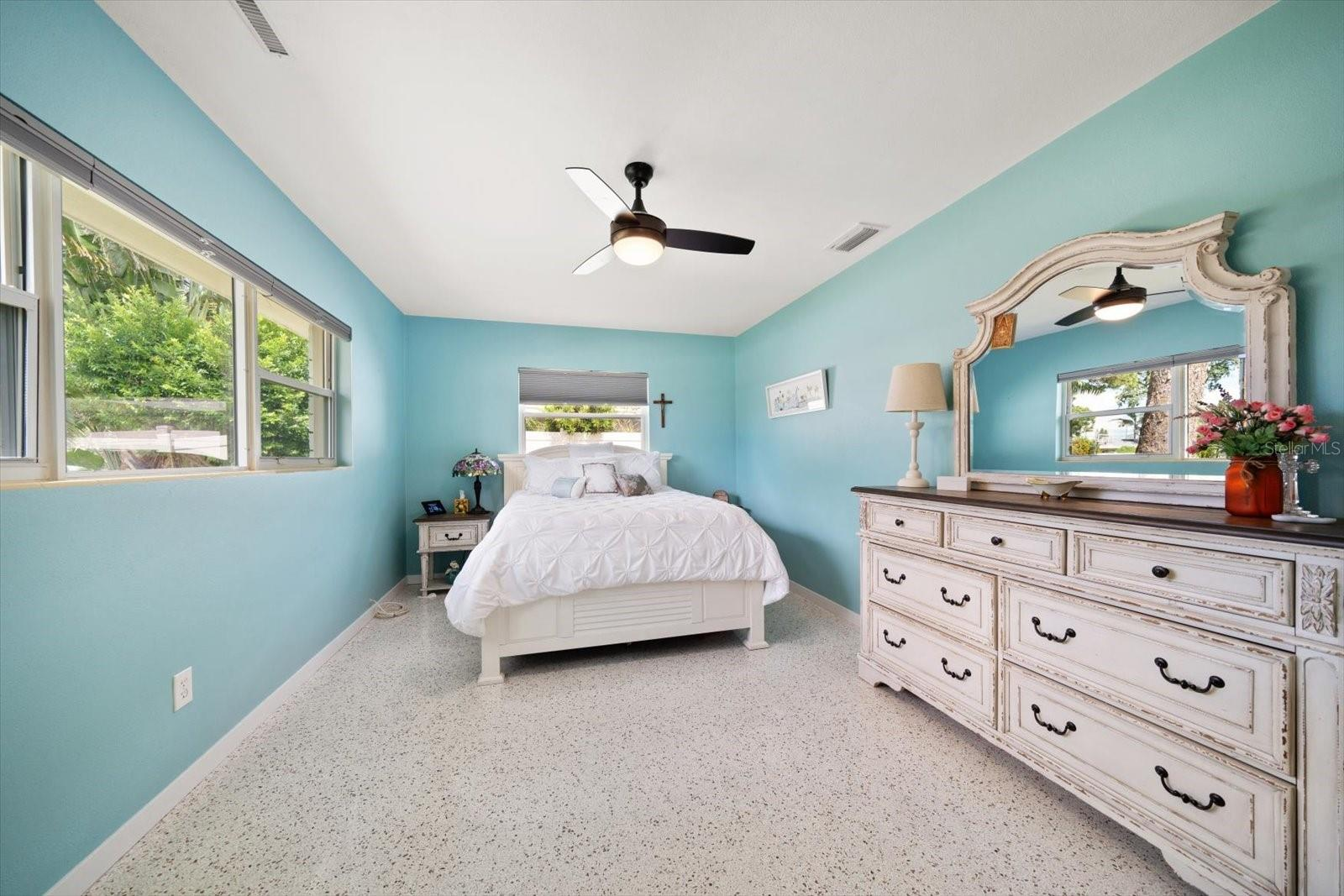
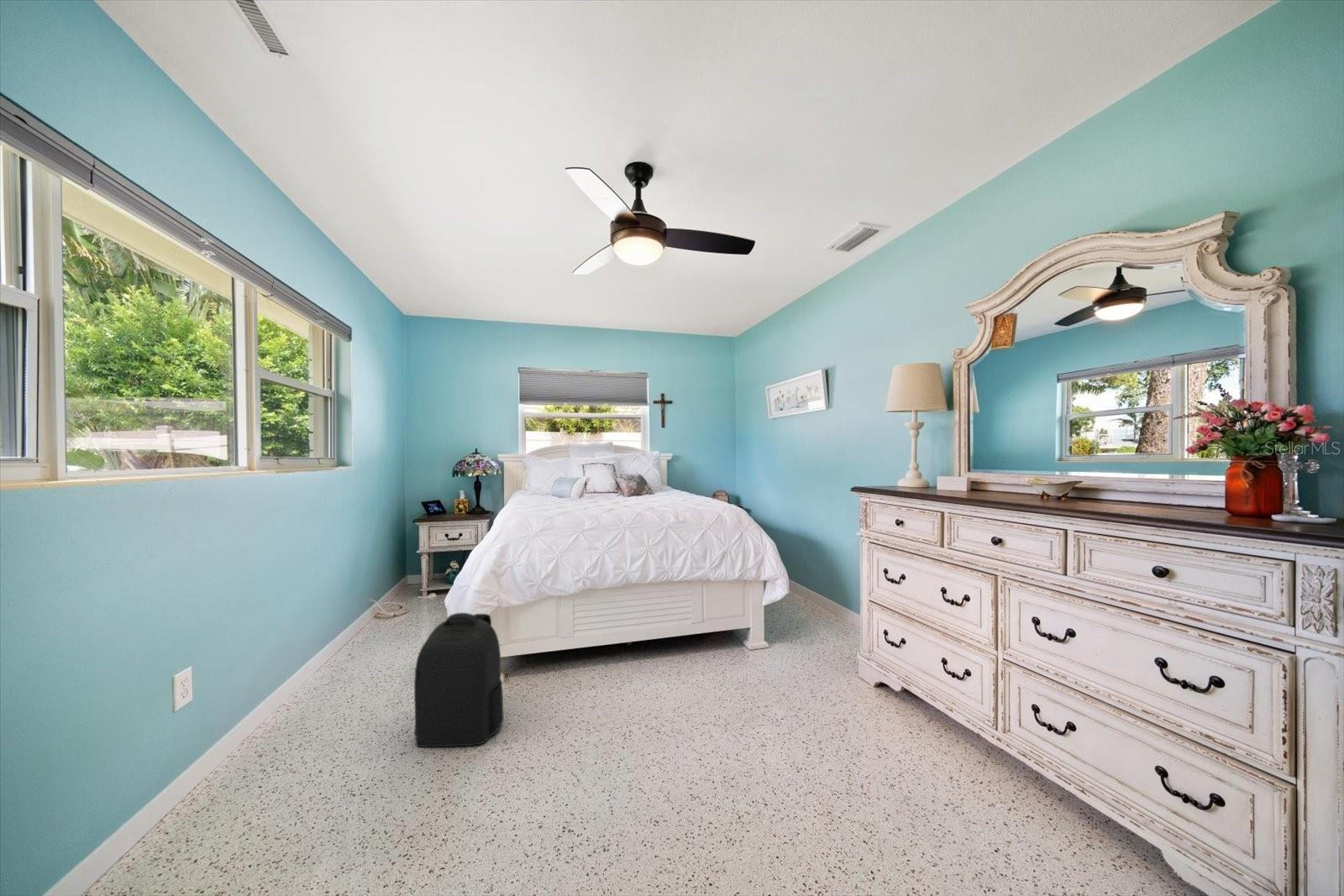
+ backpack [413,612,505,748]
